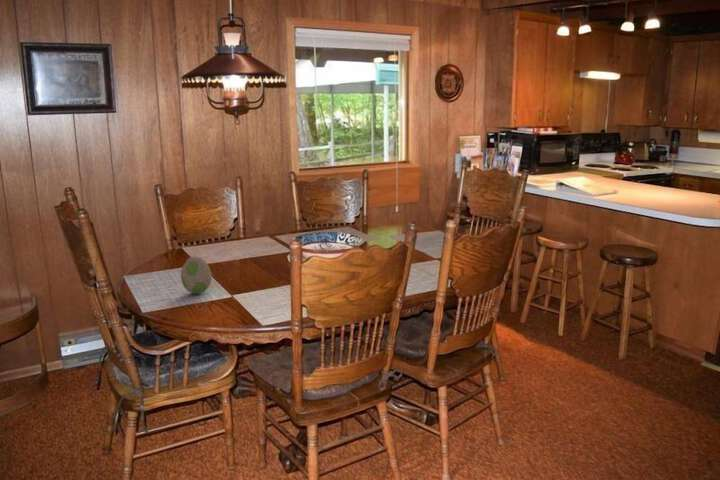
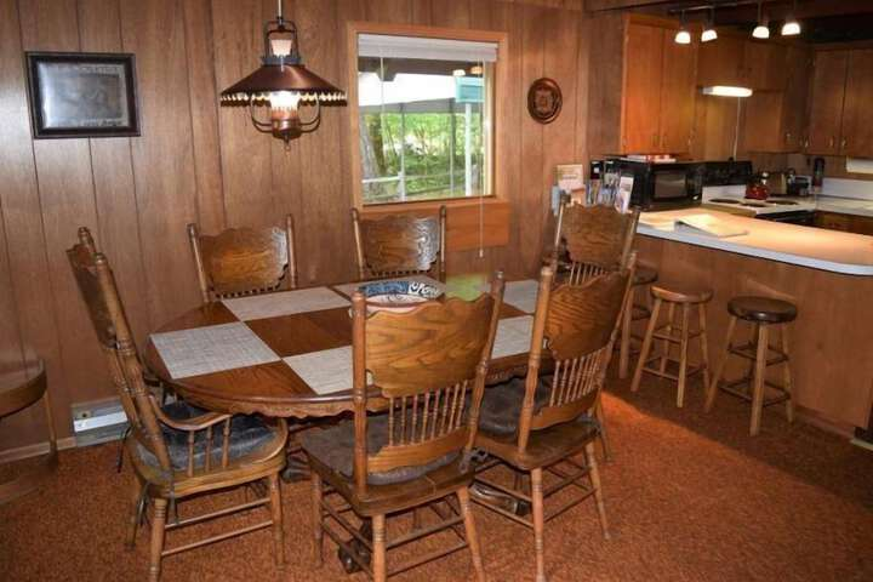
- decorative egg [180,255,213,295]
